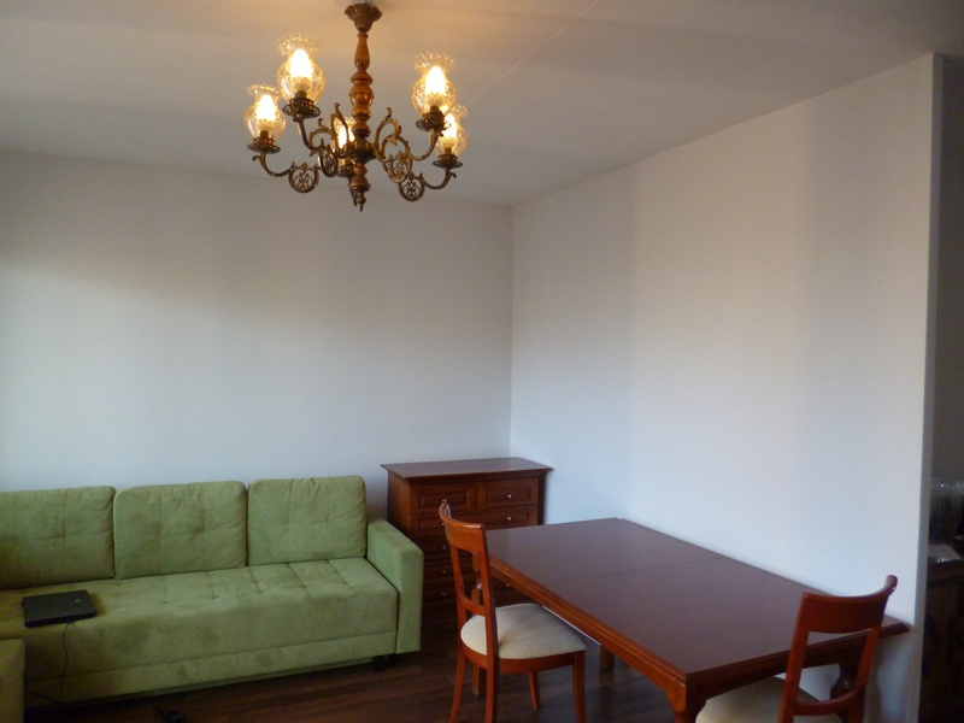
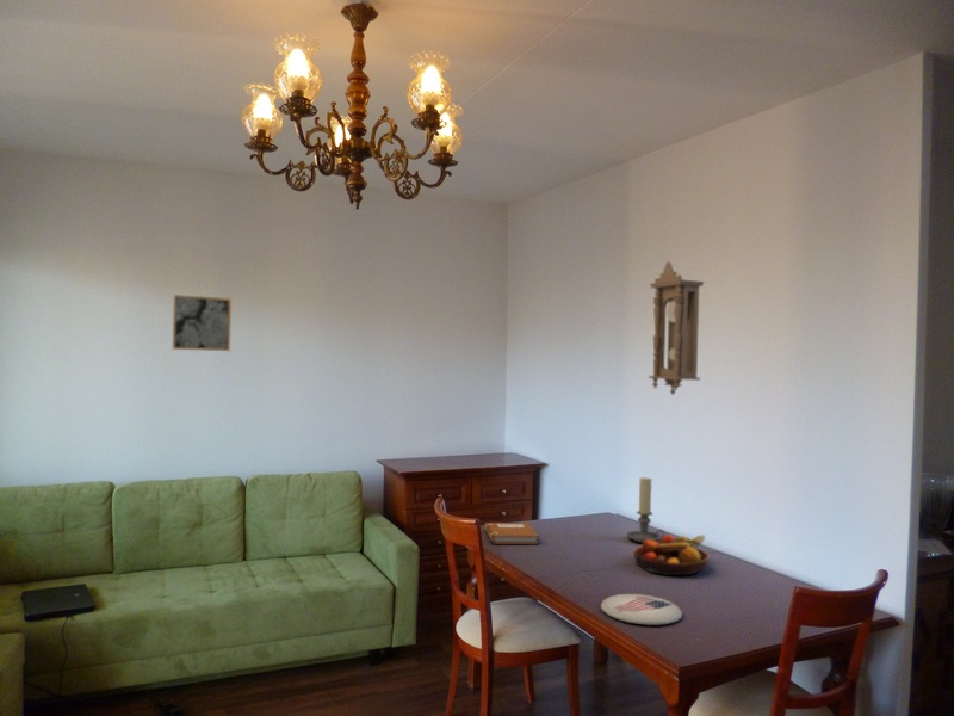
+ wall art [172,294,233,352]
+ candle holder [626,476,665,544]
+ notebook [483,521,540,545]
+ plate [600,593,683,626]
+ fruit bowl [632,533,710,576]
+ pendulum clock [648,260,706,396]
